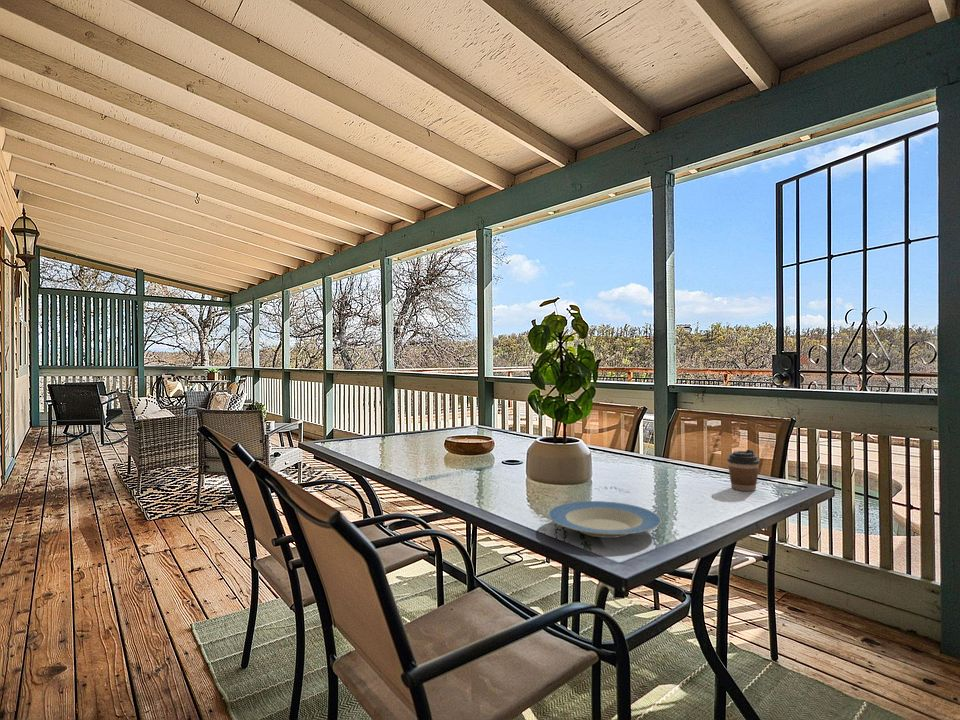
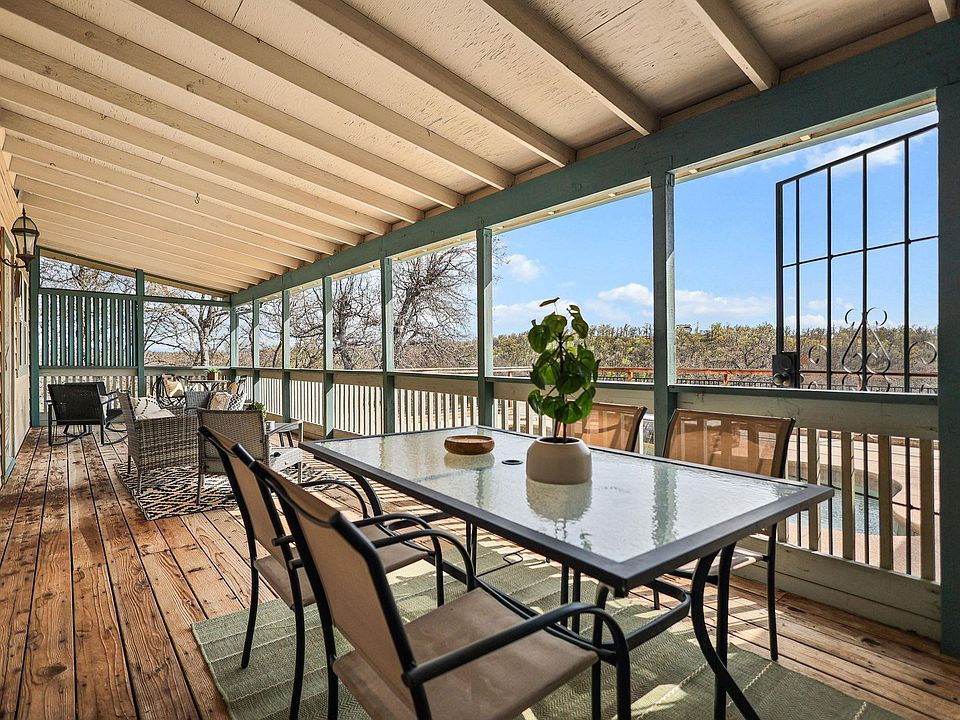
- plate [547,500,662,539]
- coffee cup [726,448,761,492]
